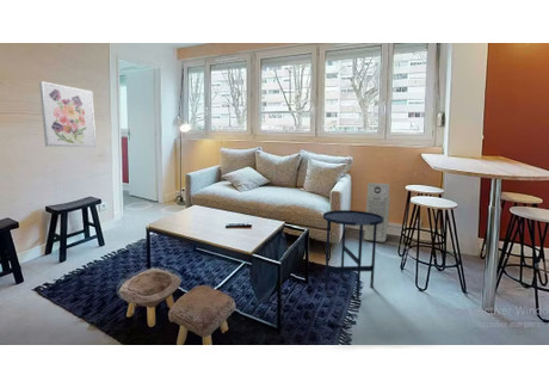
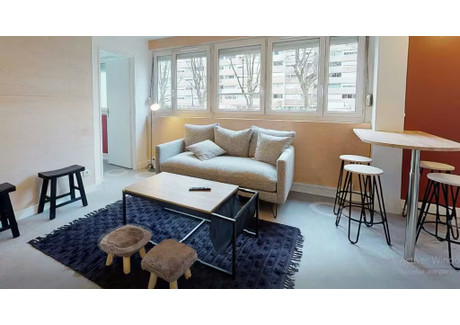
- wall art [38,80,97,148]
- side table [322,209,383,301]
- air purifier [363,183,391,244]
